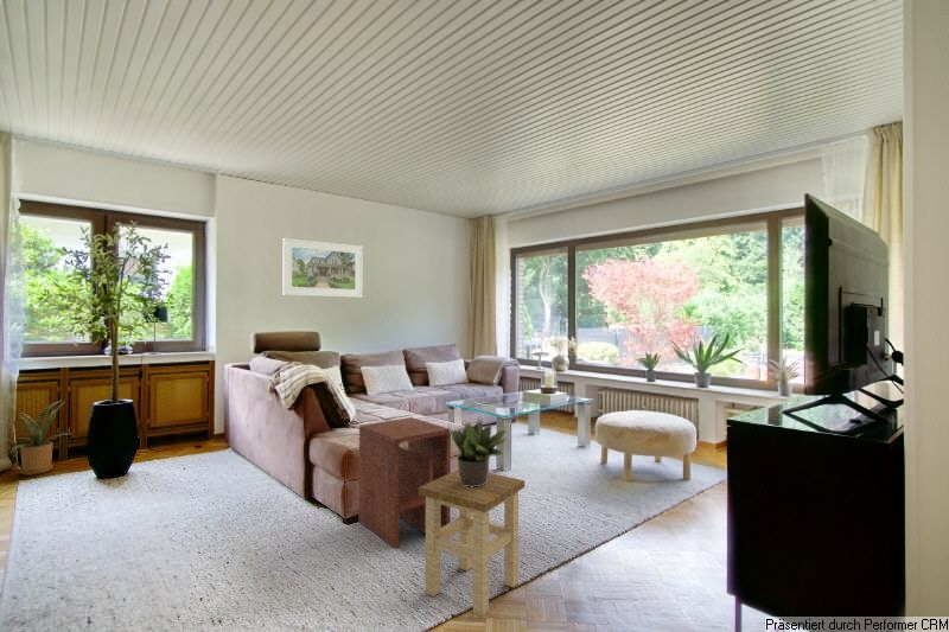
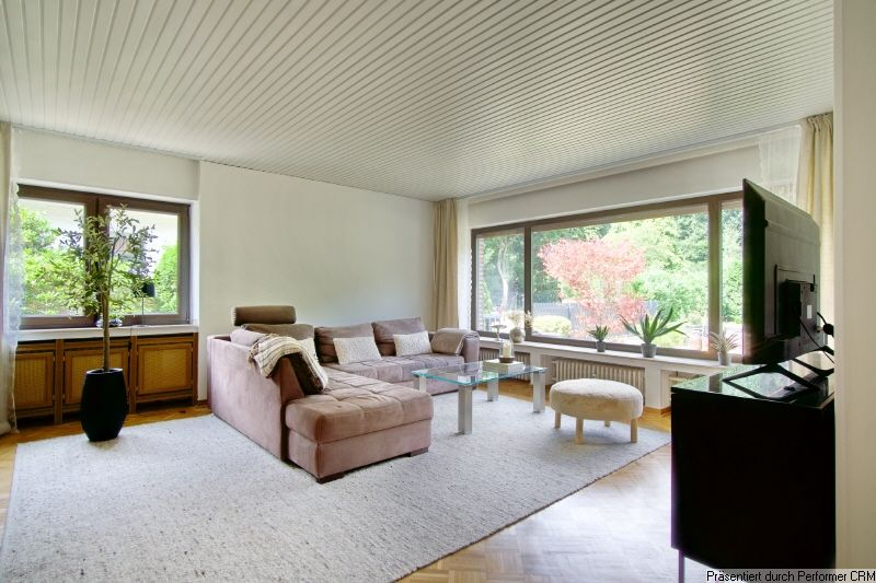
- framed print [281,237,364,299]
- stool [419,468,526,618]
- potted plant [447,416,508,487]
- side table [358,416,452,549]
- house plant [4,398,72,477]
